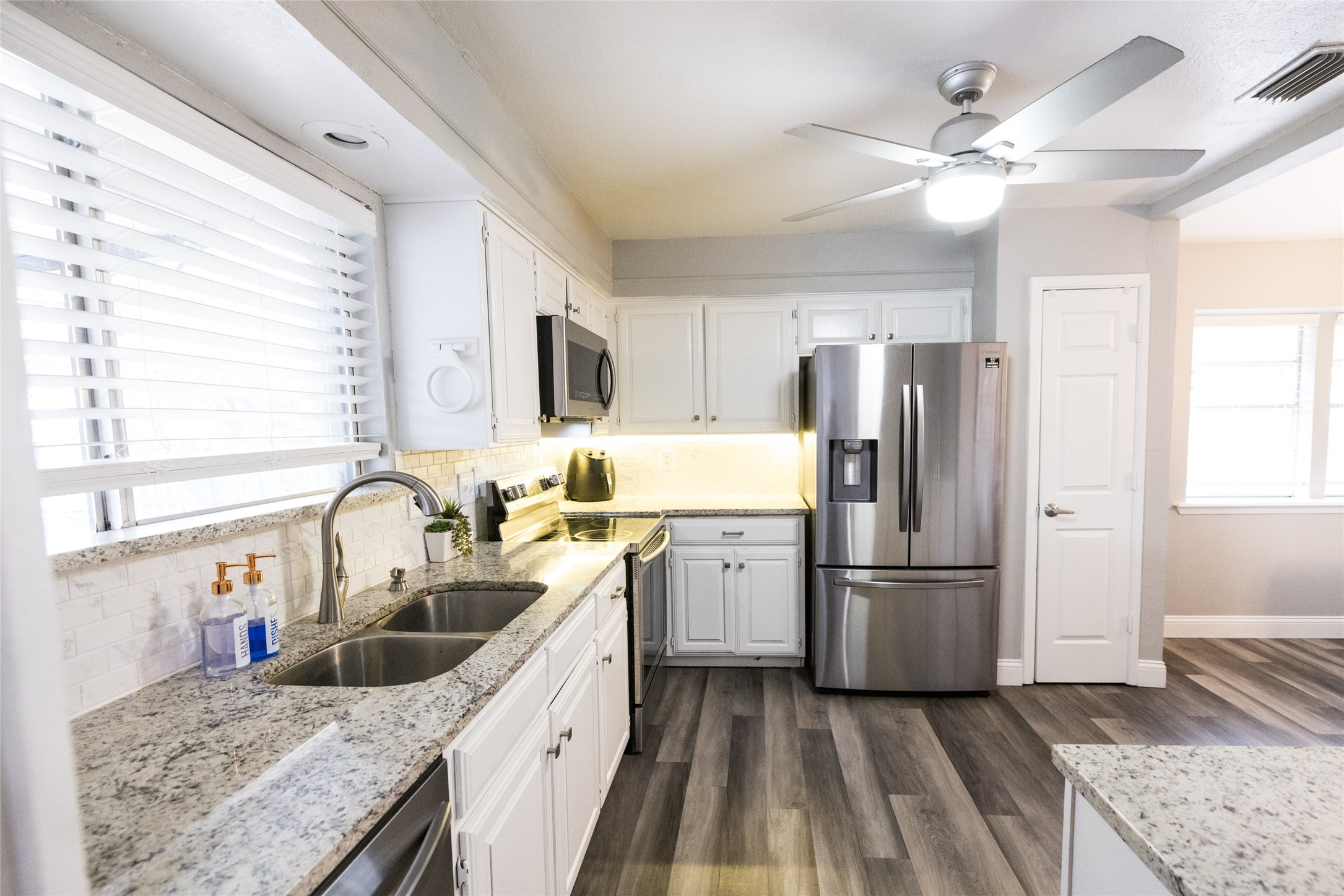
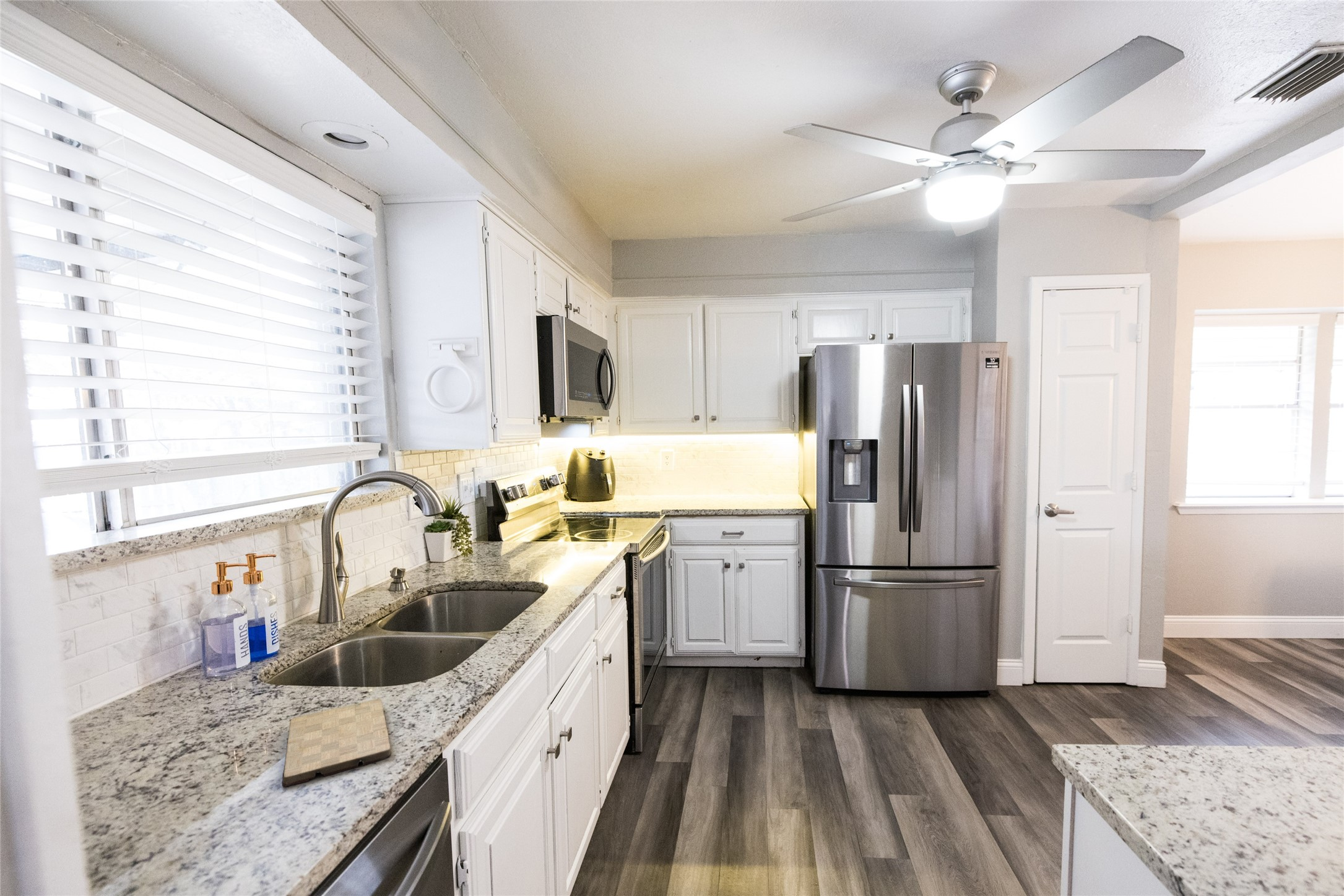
+ cutting board [282,698,392,788]
